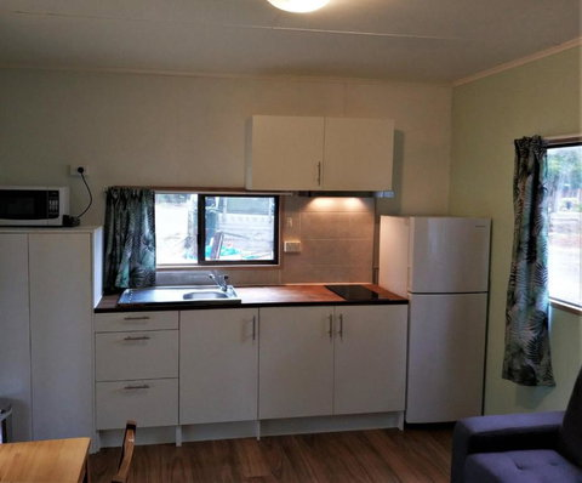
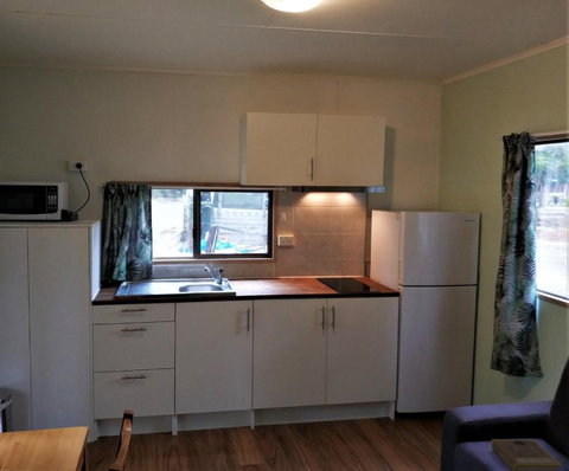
+ book [490,438,563,471]
